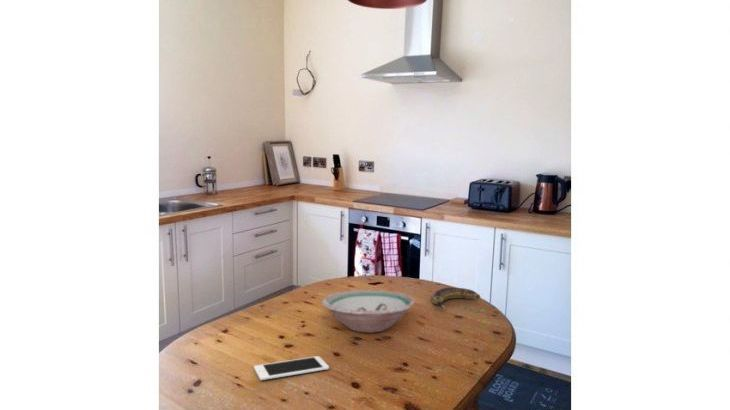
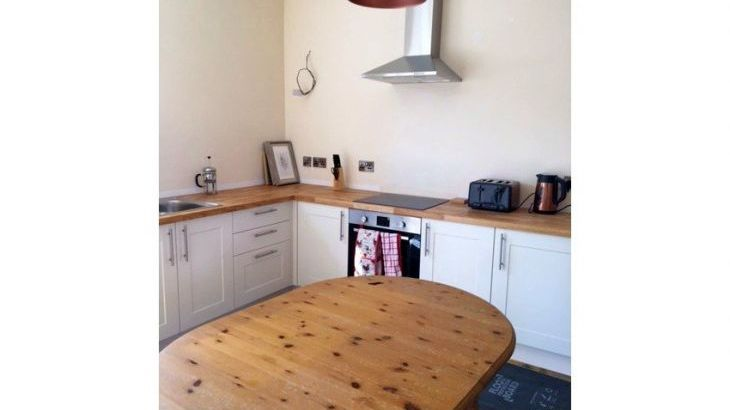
- banana [430,286,481,310]
- bowl [321,289,416,334]
- cell phone [253,355,330,381]
